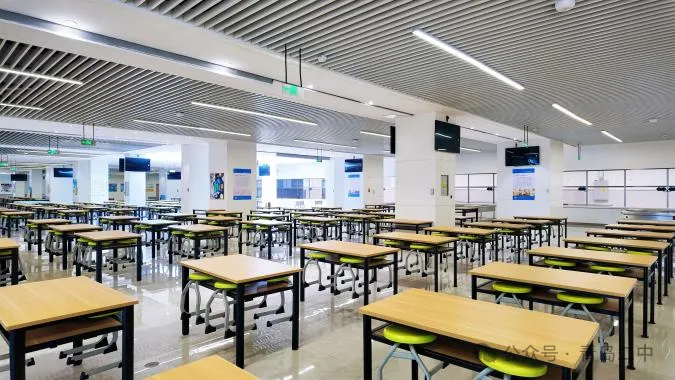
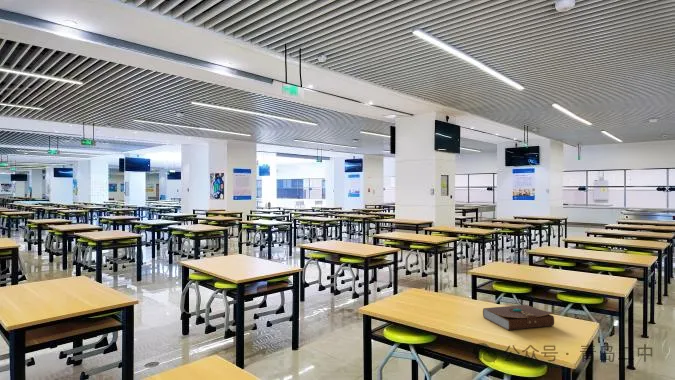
+ book [482,304,555,331]
